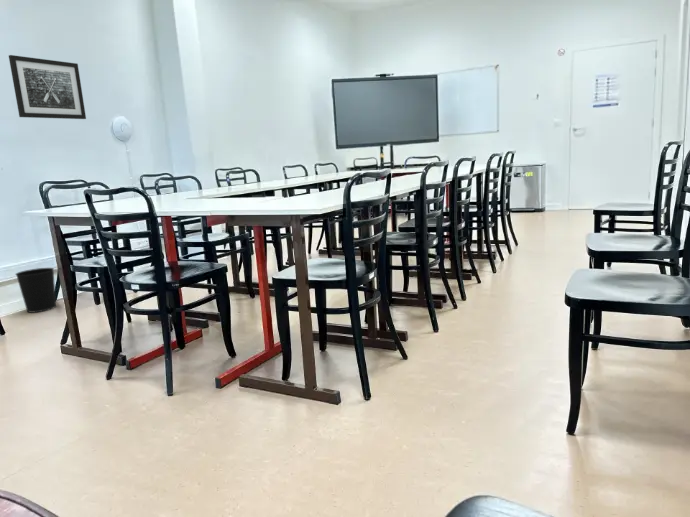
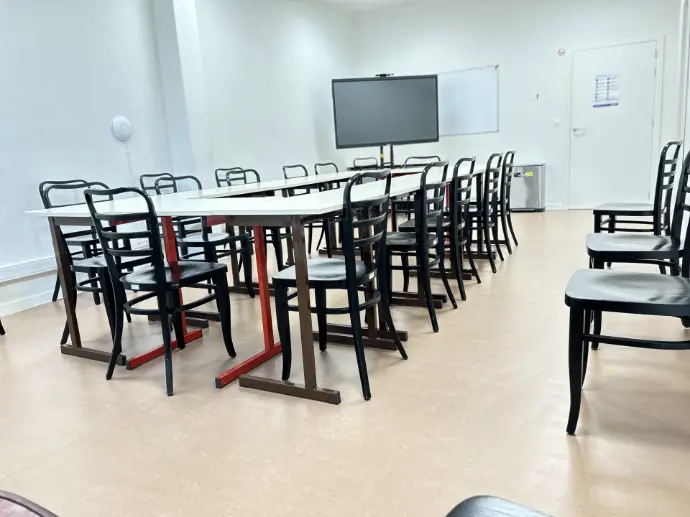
- wastebasket [14,267,57,314]
- wall art [8,54,87,120]
